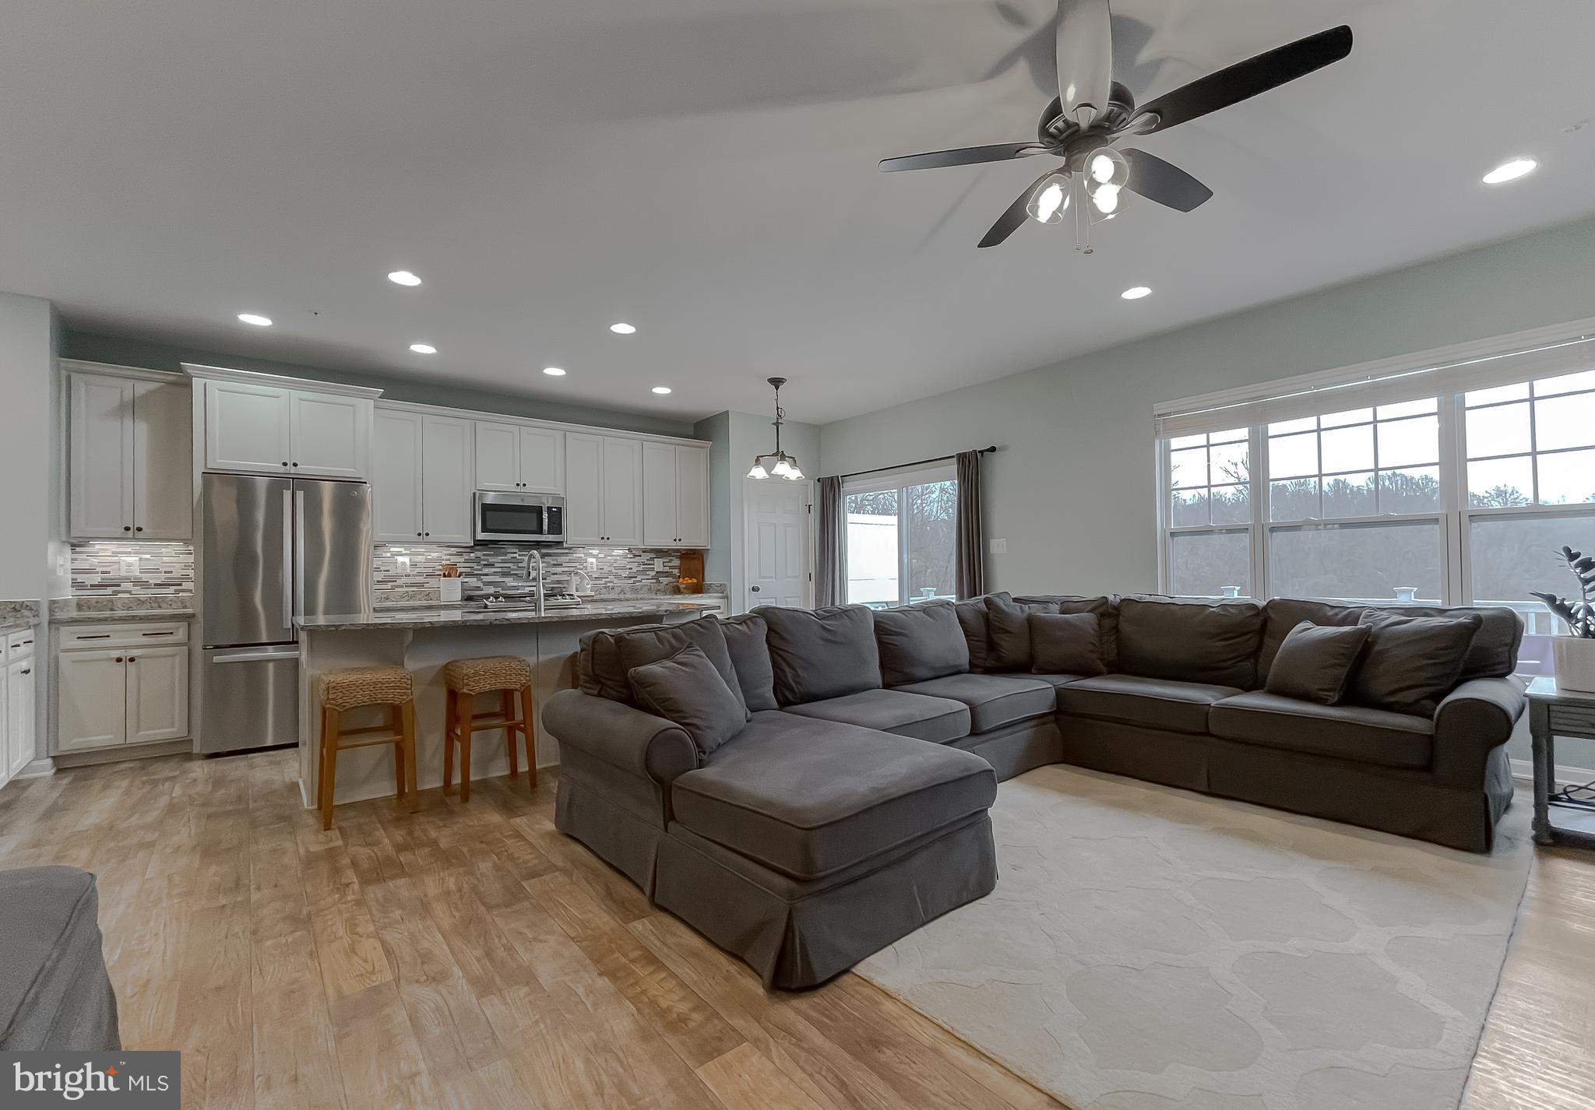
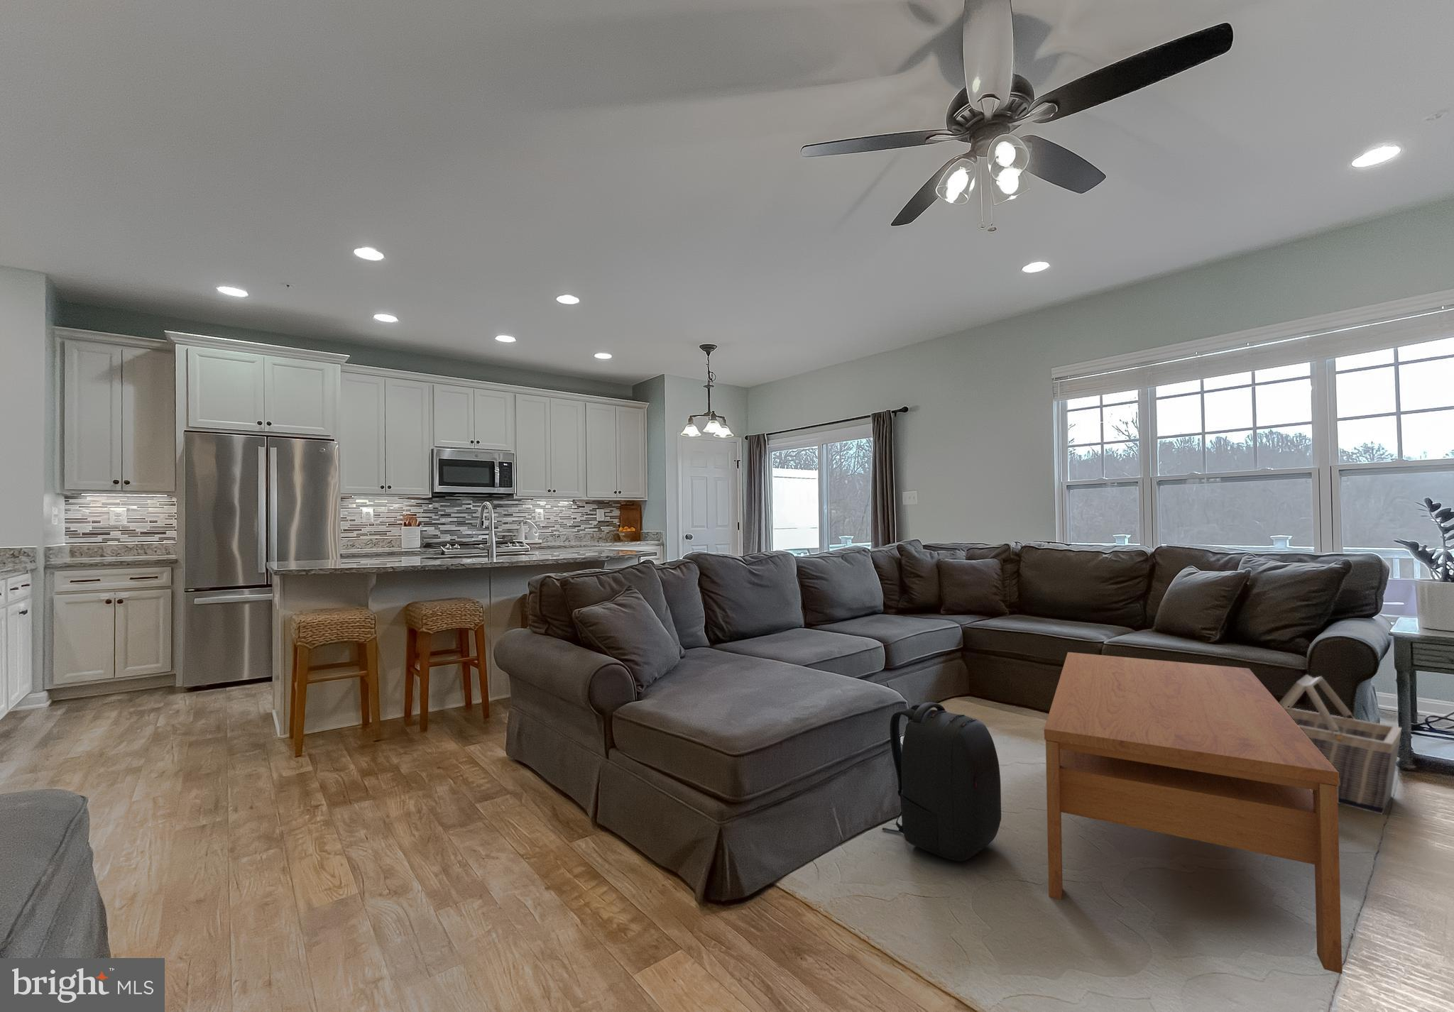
+ backpack [881,702,1002,862]
+ basket [1278,674,1403,815]
+ coffee table [1044,652,1342,974]
